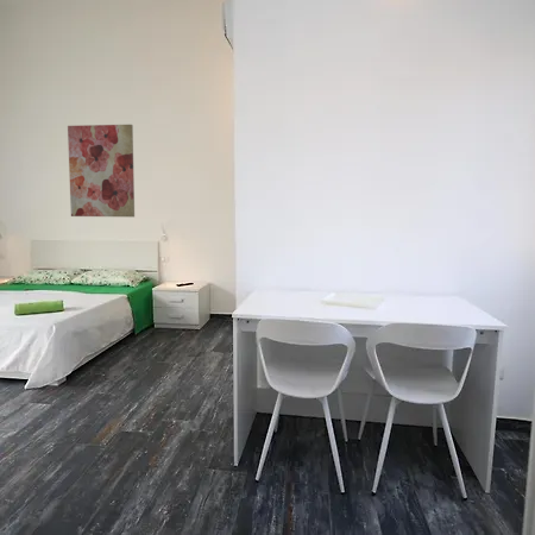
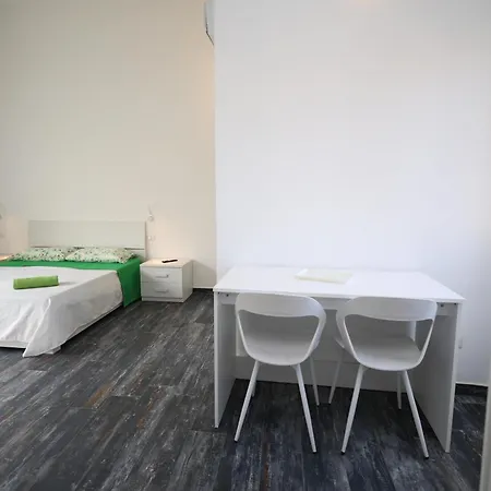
- wall art [67,124,136,218]
